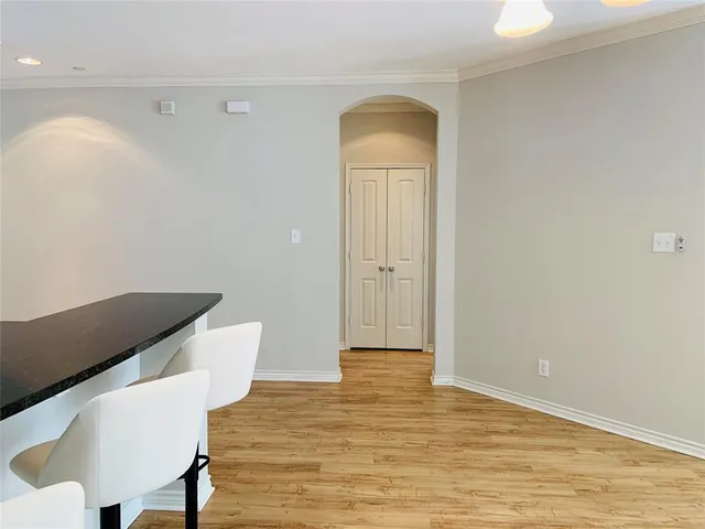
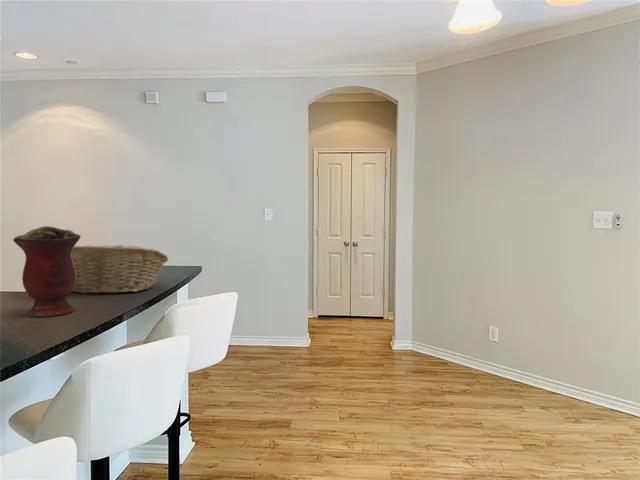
+ vase [12,225,82,318]
+ fruit basket [71,244,170,295]
